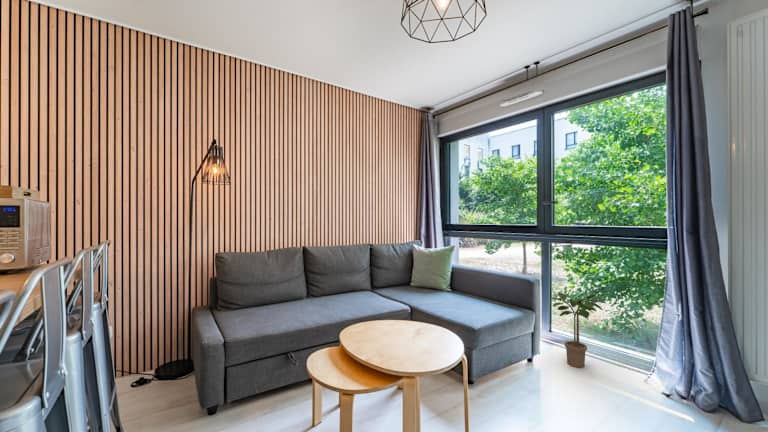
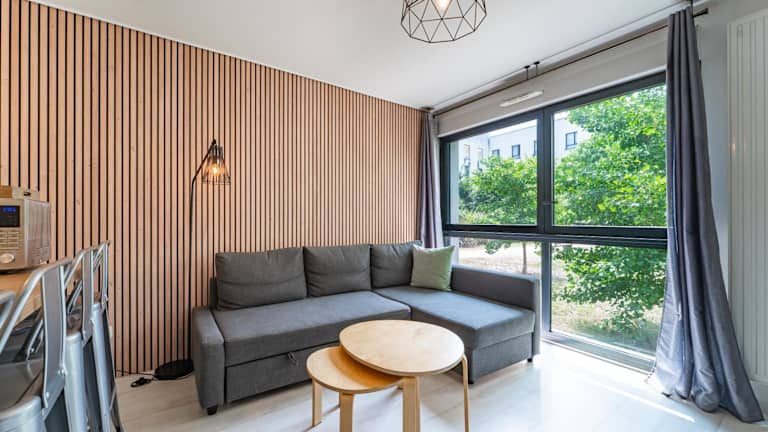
- potted plant [550,291,607,369]
